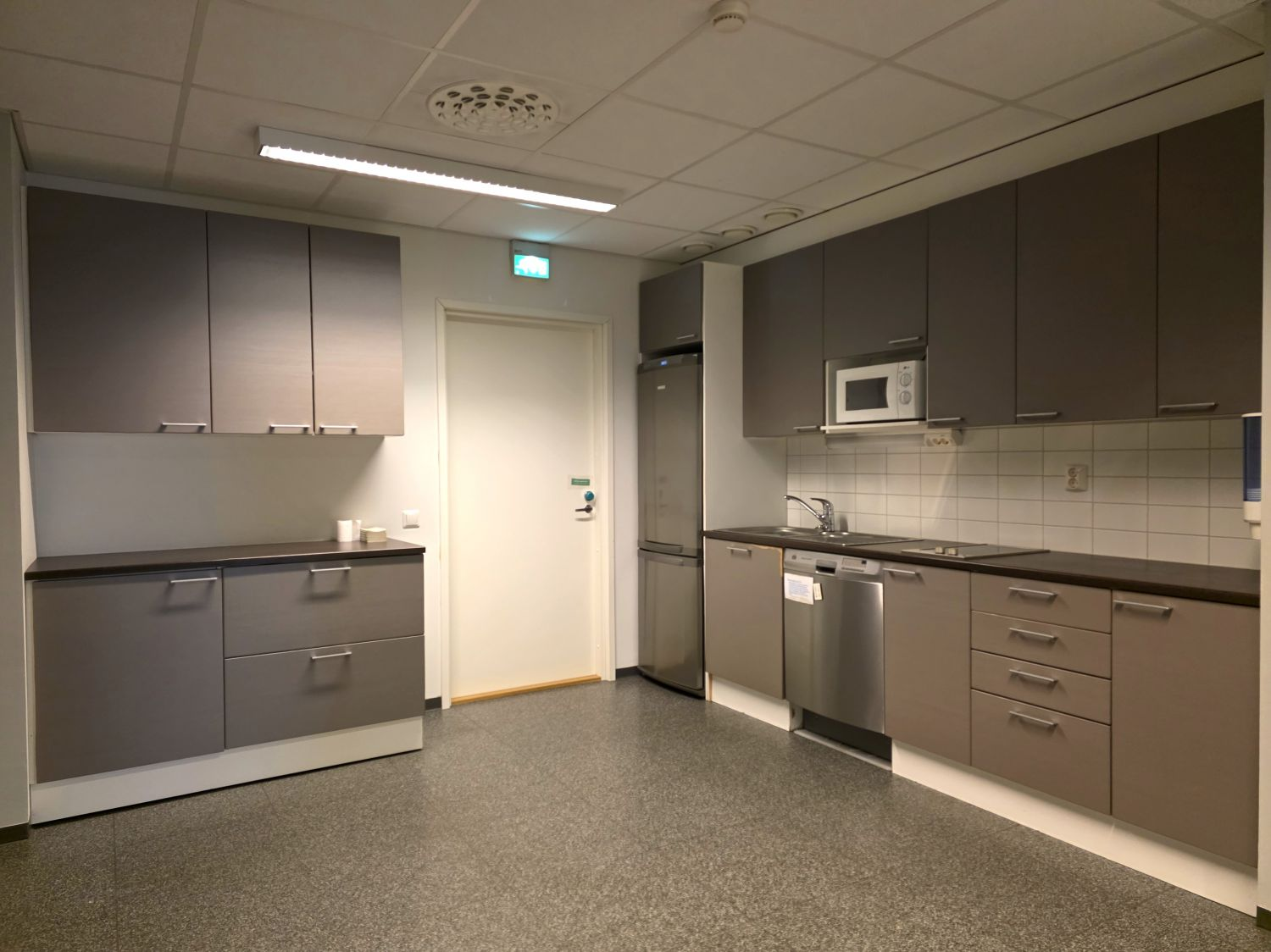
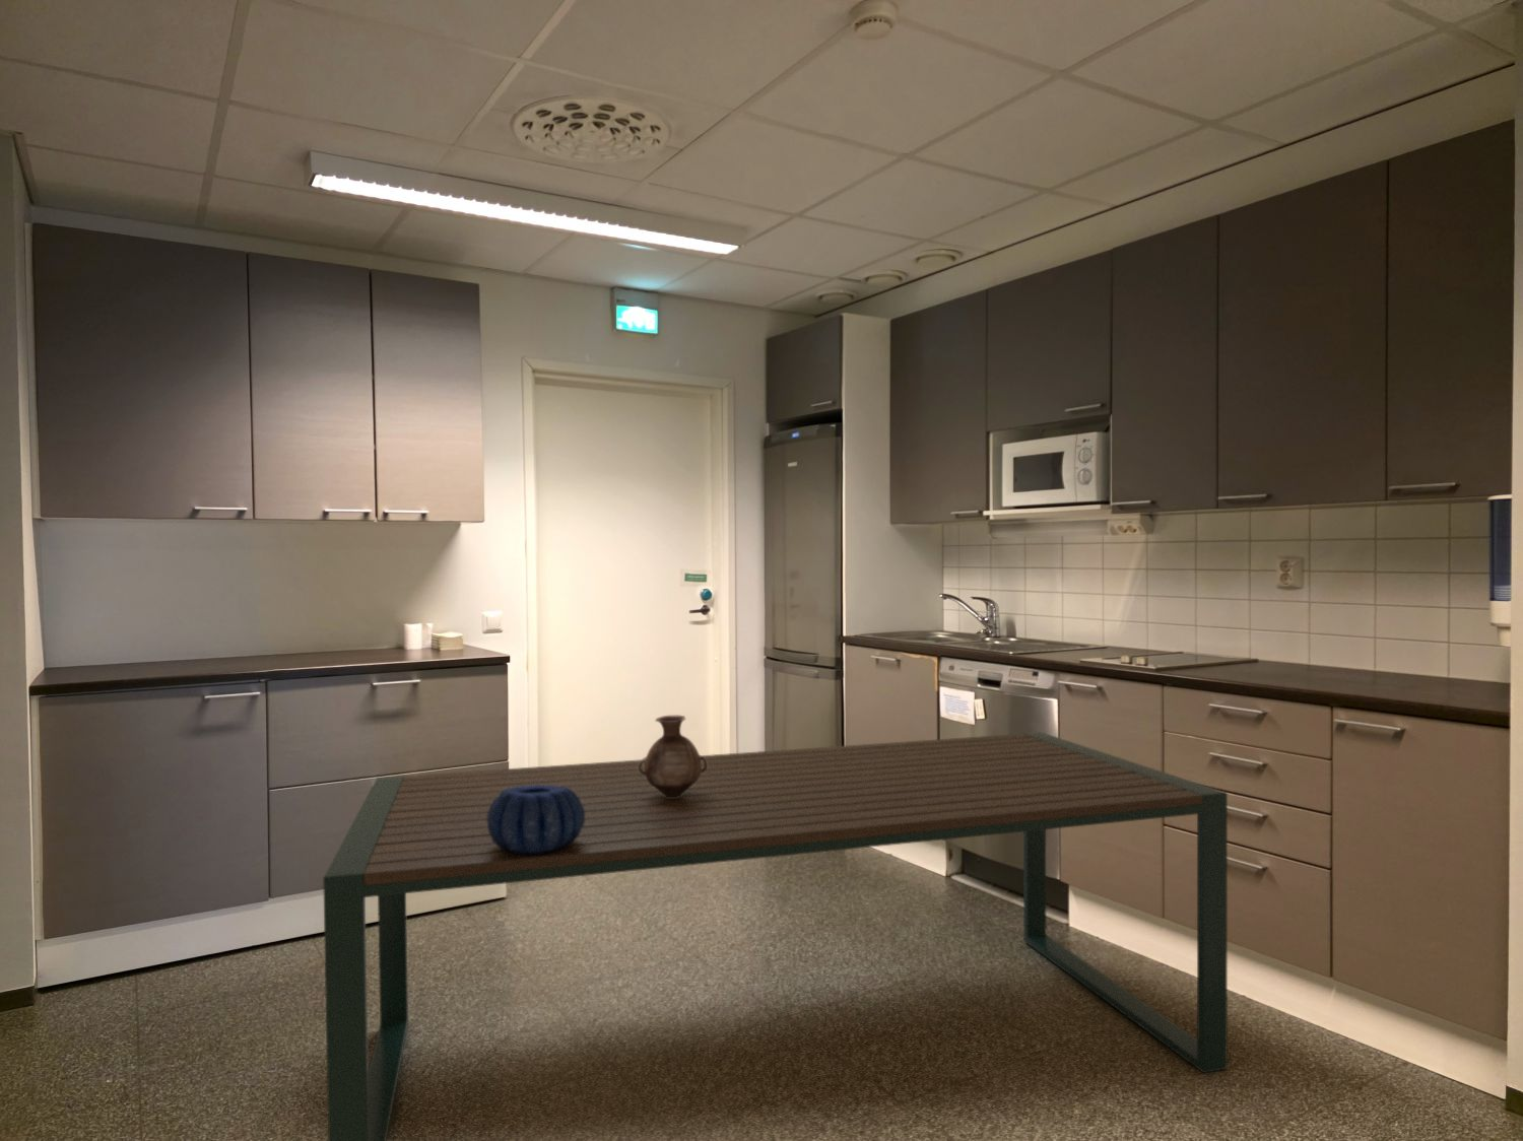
+ dining table [322,731,1228,1141]
+ decorative bowl [488,785,585,855]
+ vase [639,714,707,797]
